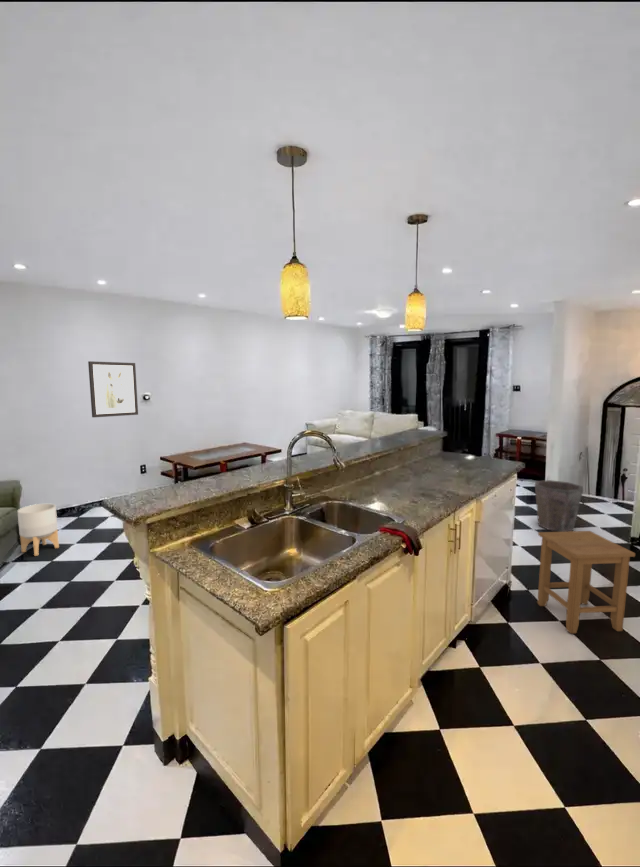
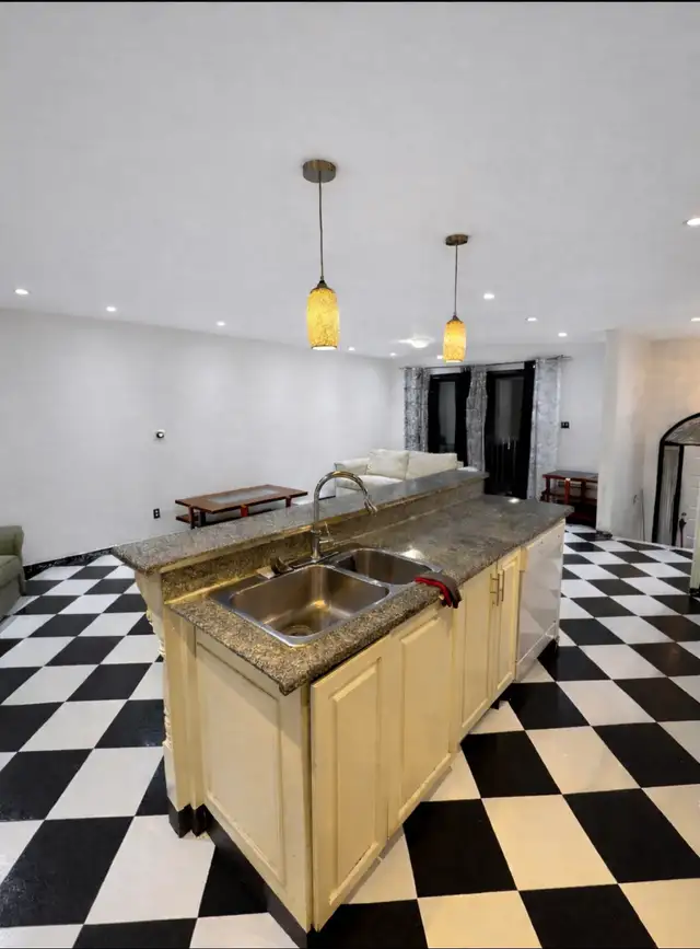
- waste bin [534,479,584,532]
- planter [16,503,60,557]
- stool [536,530,636,634]
- wall art [87,360,139,418]
